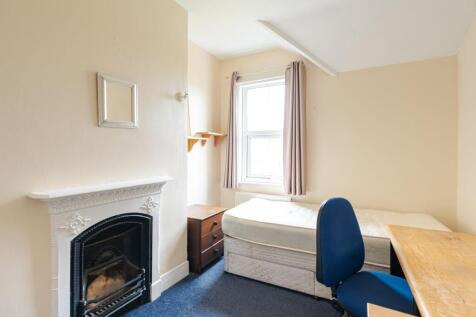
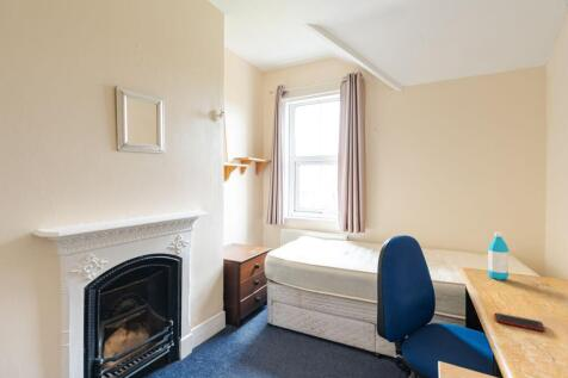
+ water bottle [487,231,510,280]
+ cell phone [494,311,547,333]
